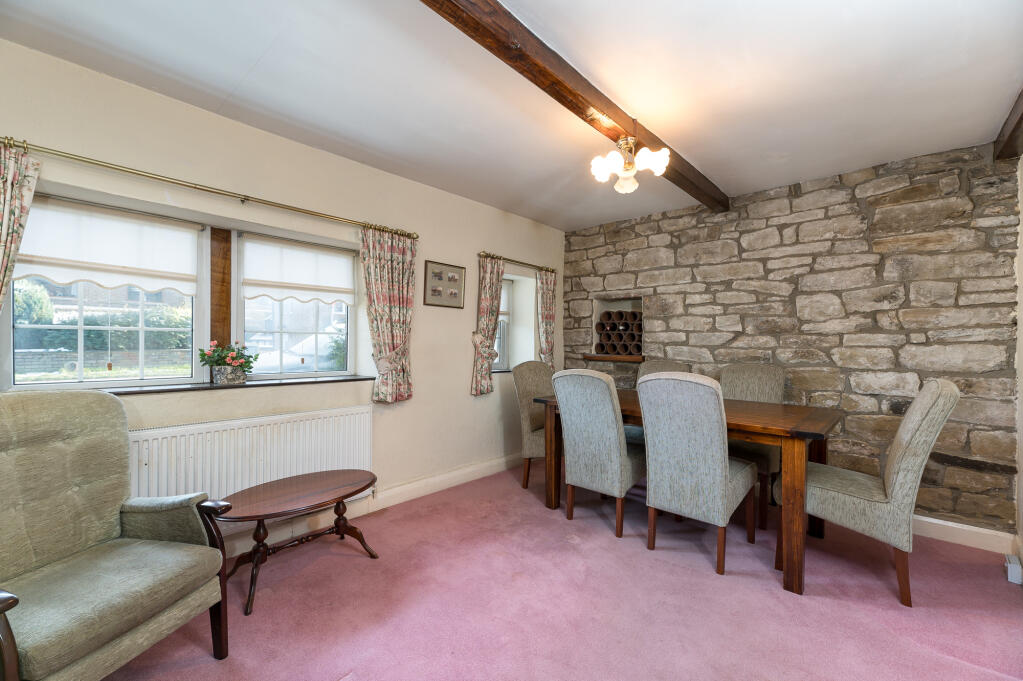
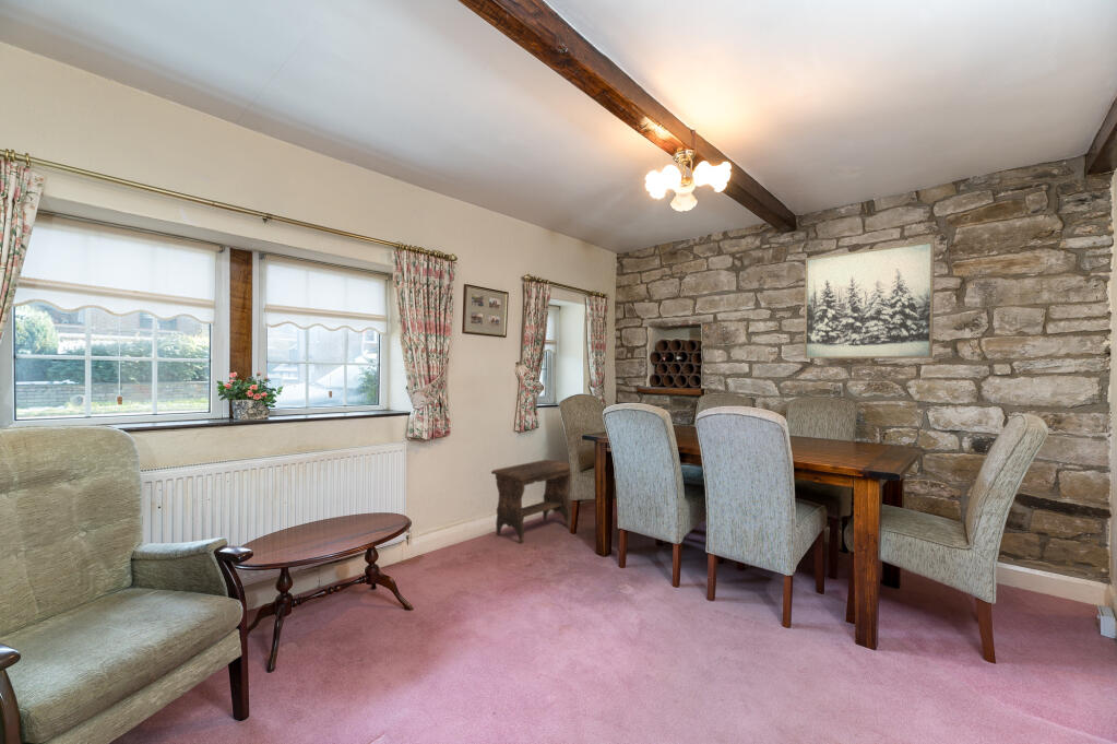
+ wall art [804,239,936,359]
+ footstool [490,459,572,545]
